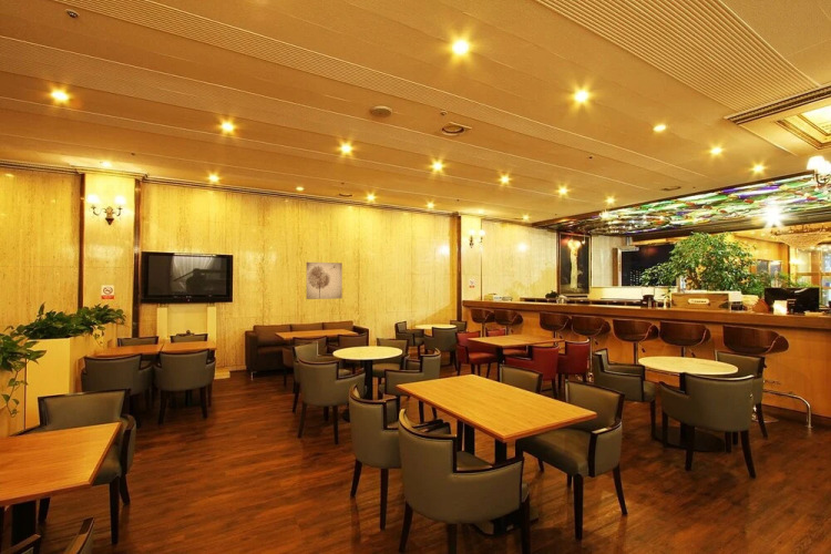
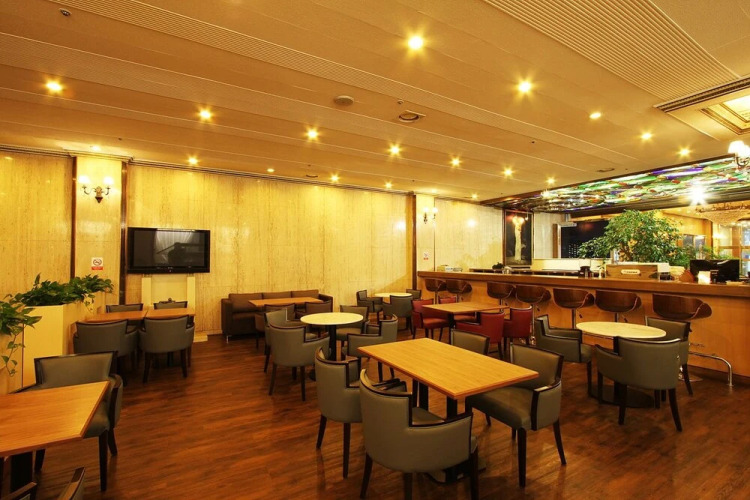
- wall art [306,261,343,300]
